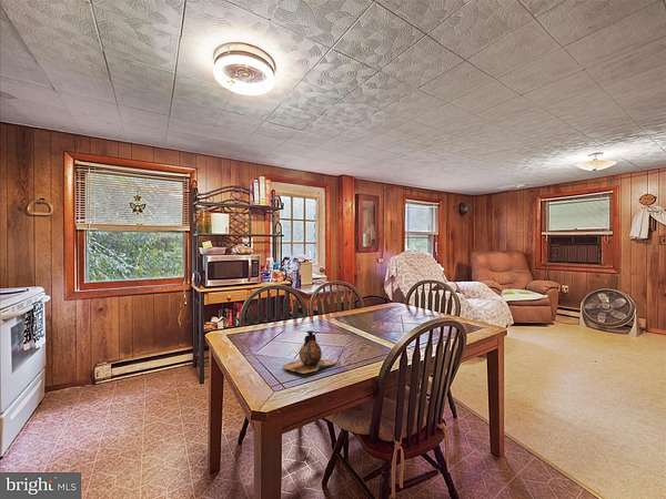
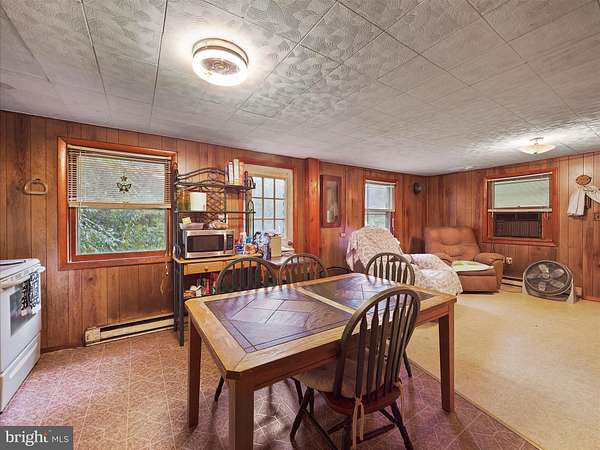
- vase [281,329,336,375]
